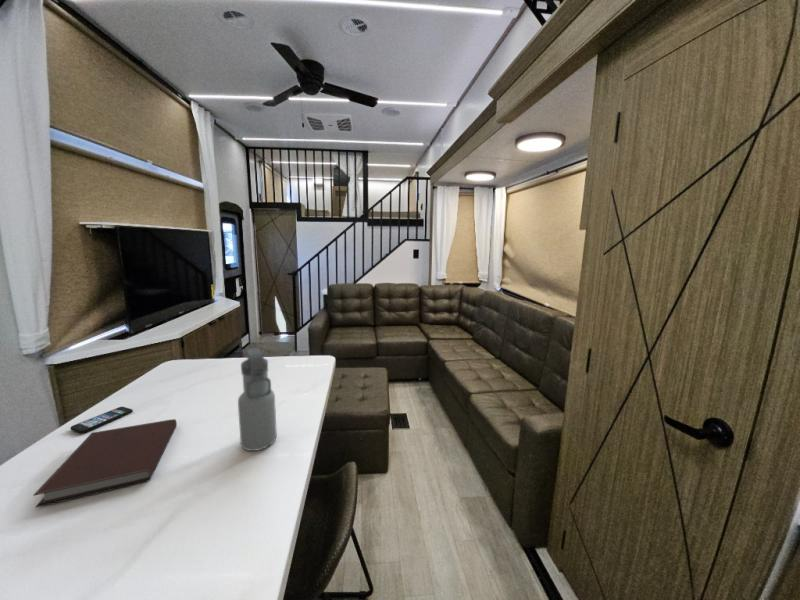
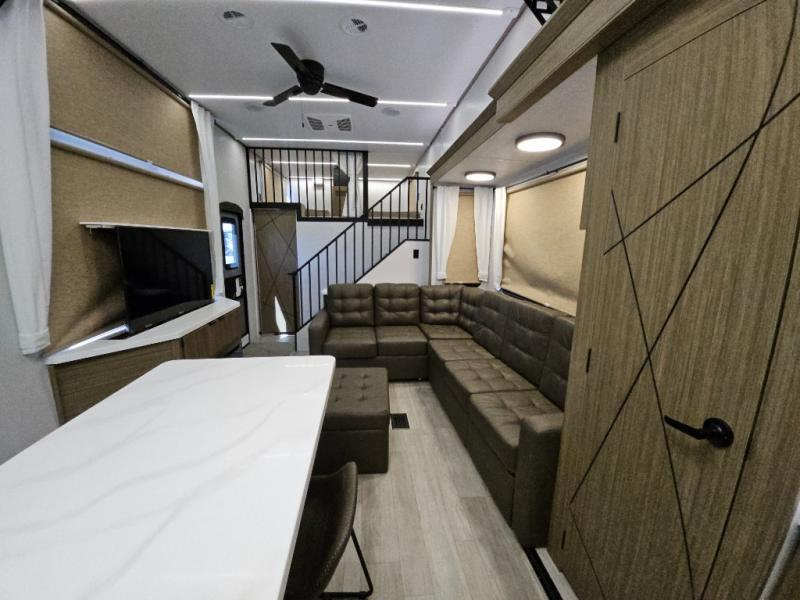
- water bottle [237,347,278,452]
- notebook [32,418,178,508]
- smartphone [69,406,134,434]
